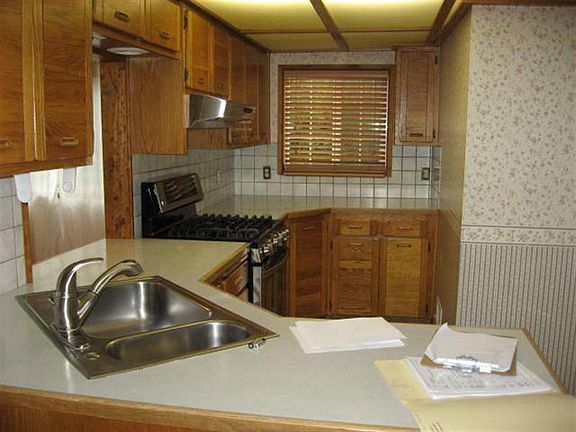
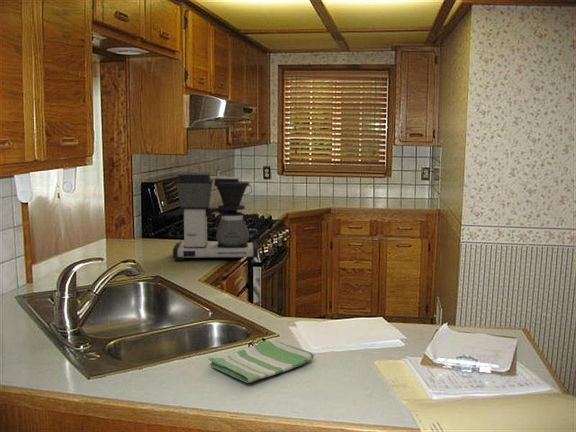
+ dish towel [207,339,316,384]
+ coffee maker [172,172,261,262]
